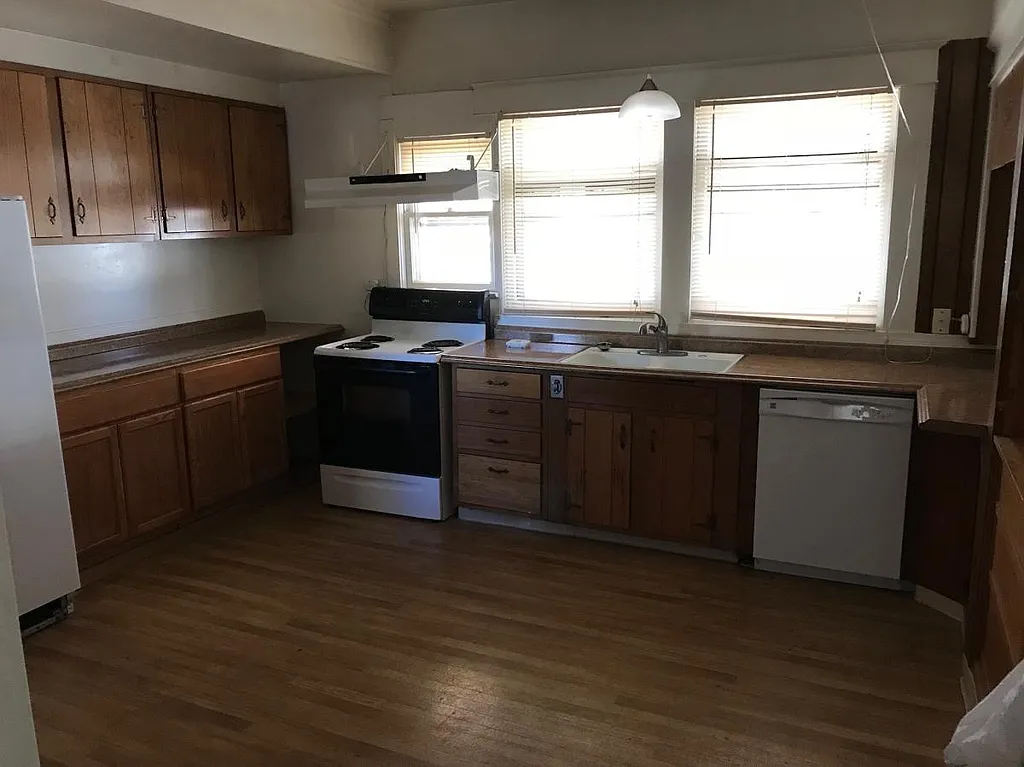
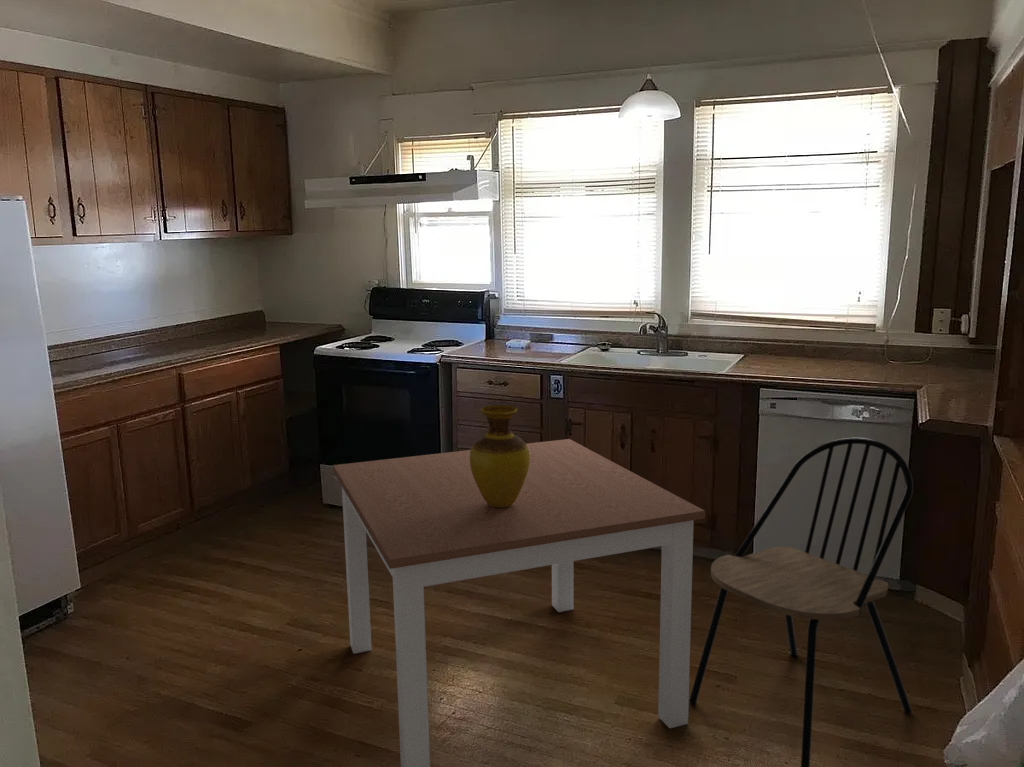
+ dining table [332,438,706,767]
+ dining chair [689,437,914,767]
+ vase [470,404,530,507]
